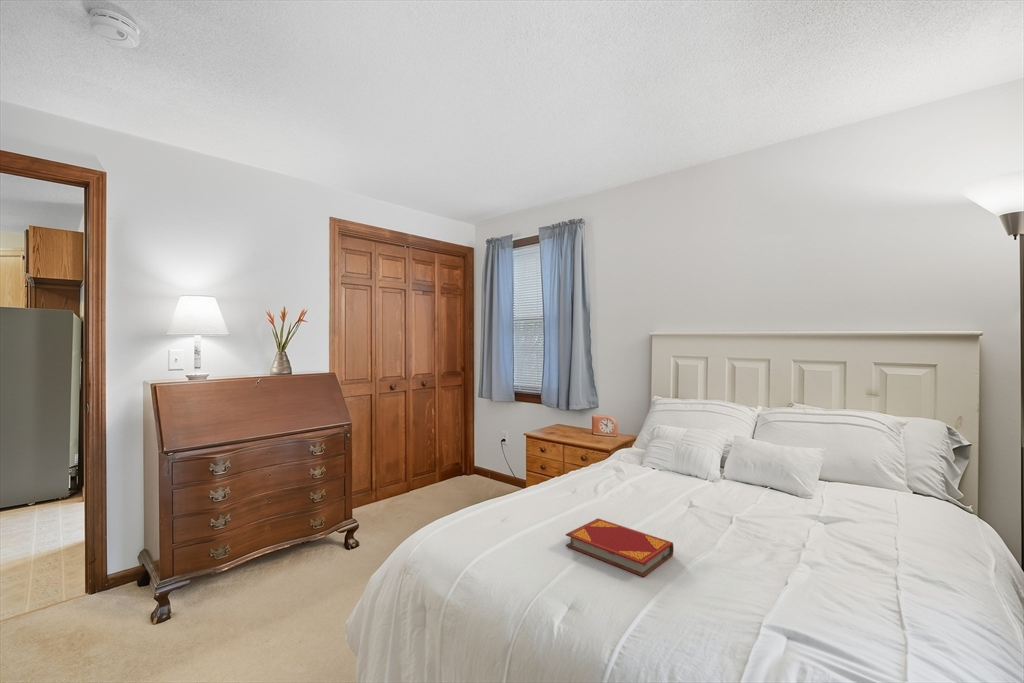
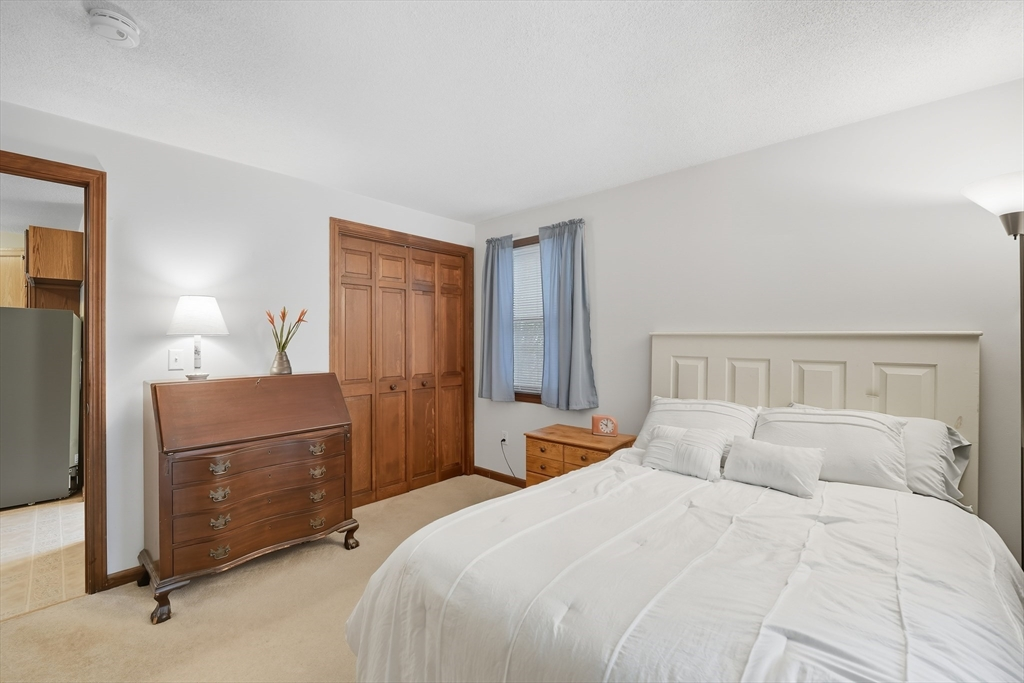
- hardback book [565,517,675,578]
